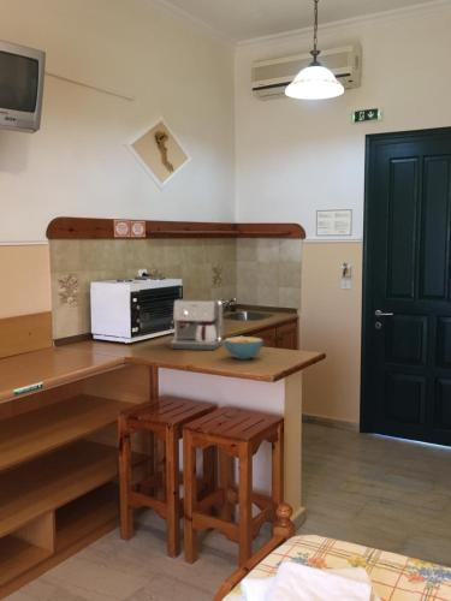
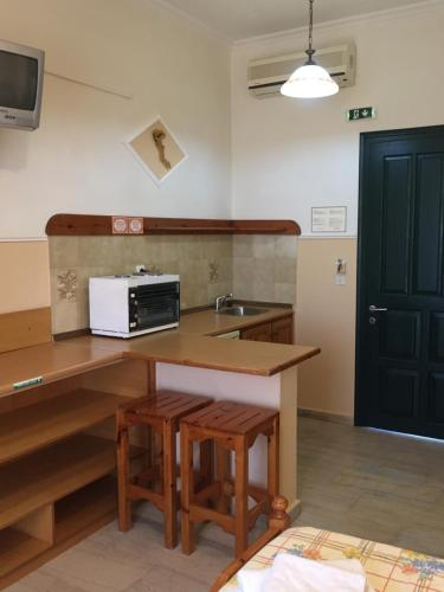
- coffee maker [168,298,224,351]
- cereal bowl [222,335,265,361]
